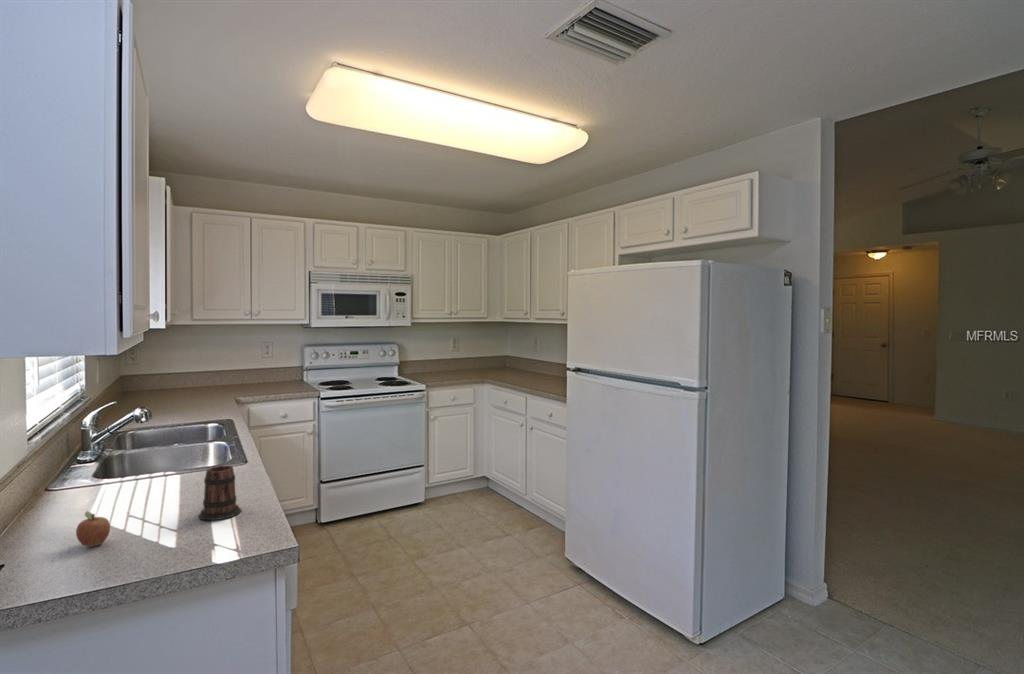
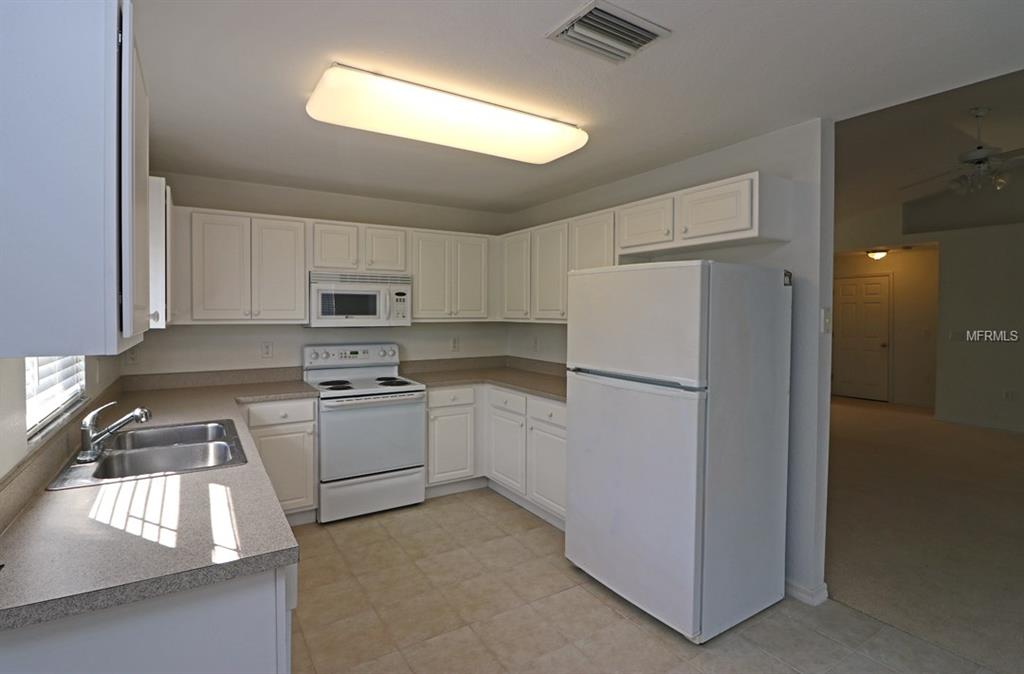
- mug [197,465,242,521]
- fruit [75,510,111,548]
